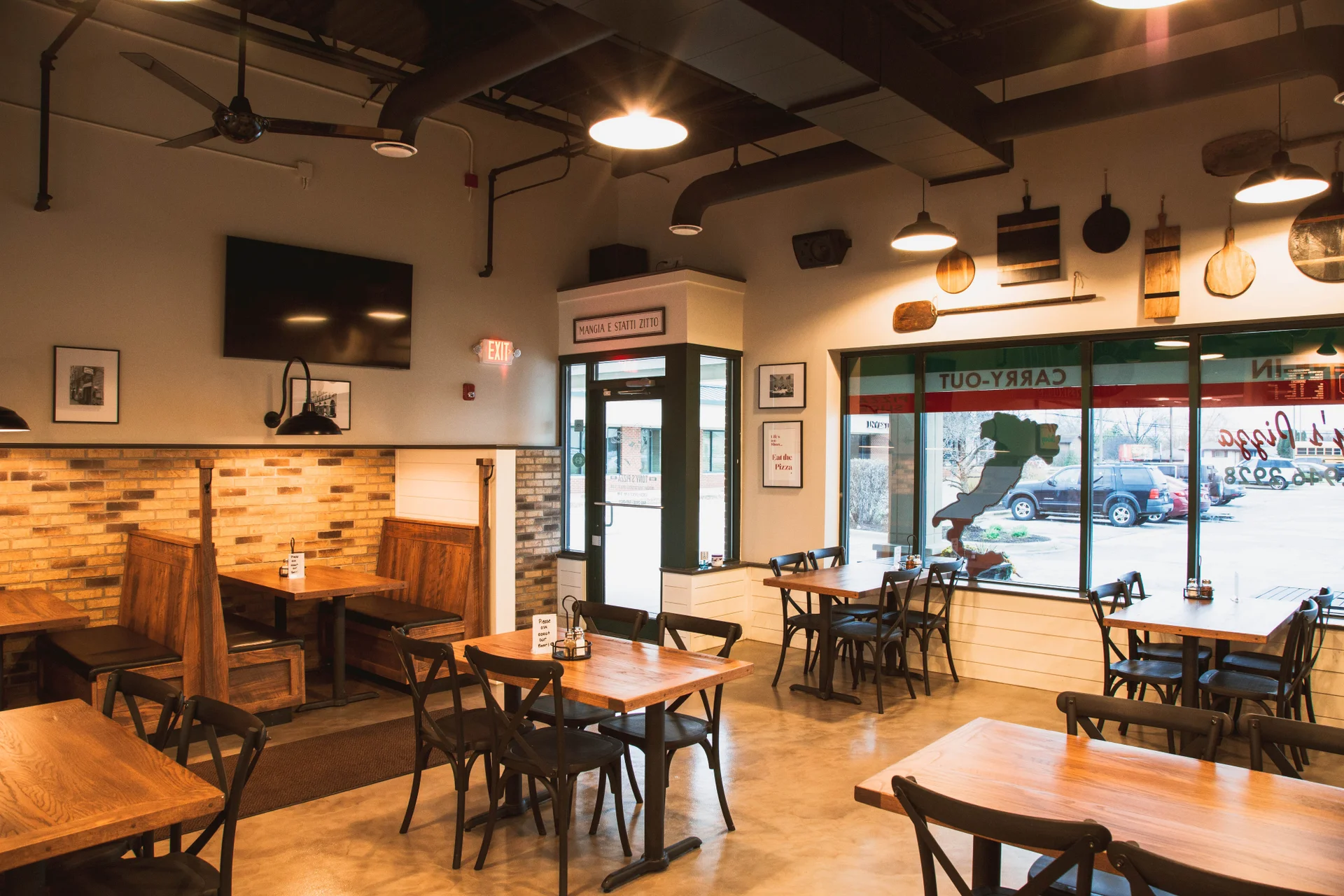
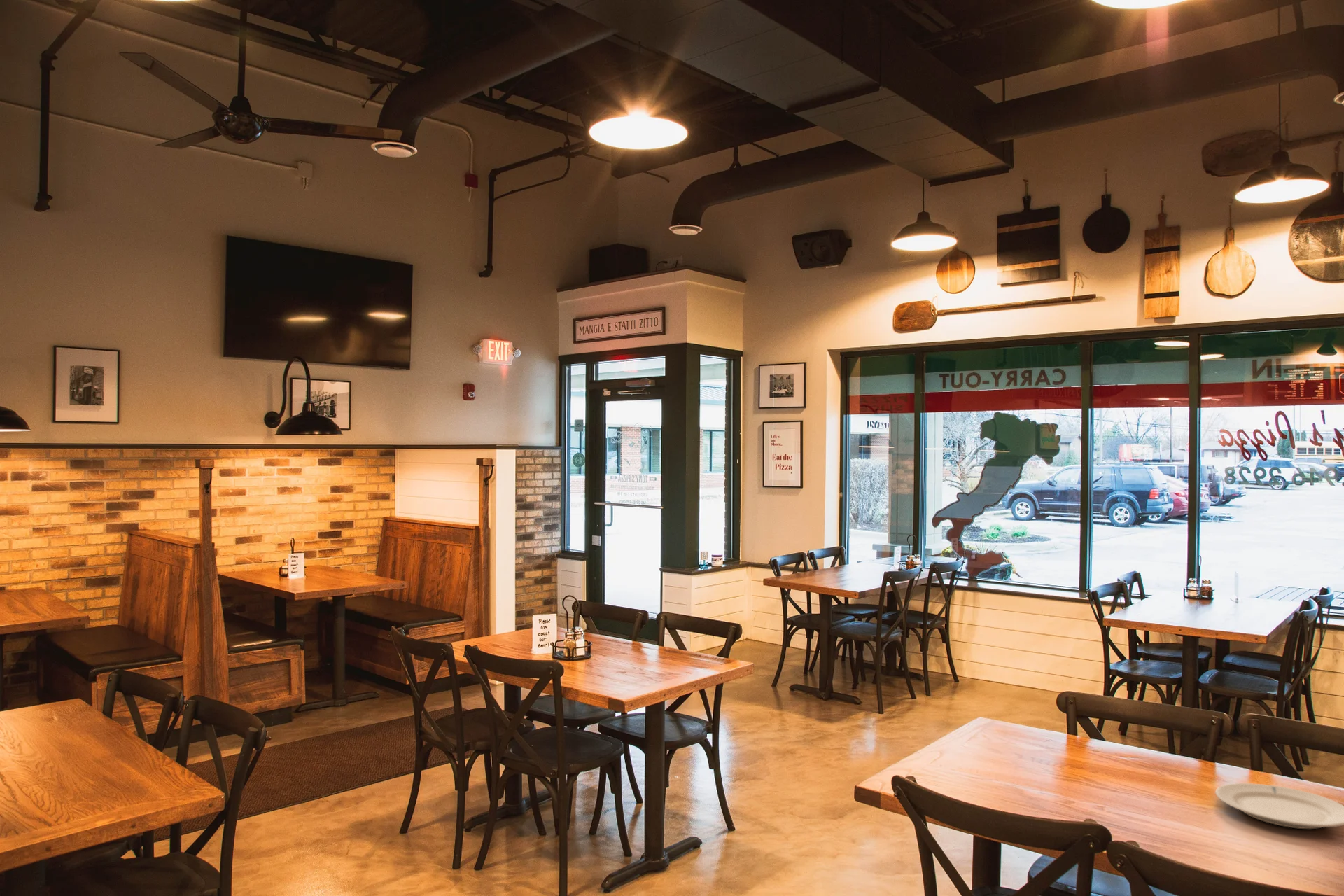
+ chinaware [1215,783,1344,830]
